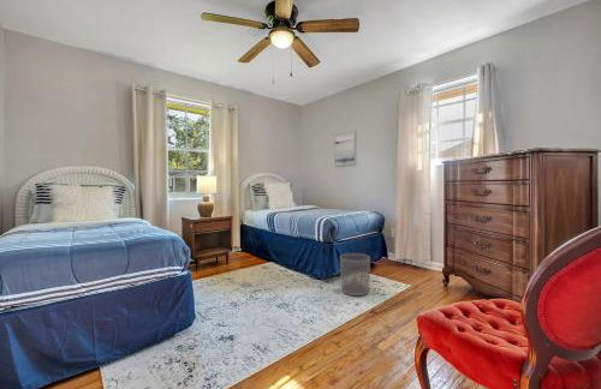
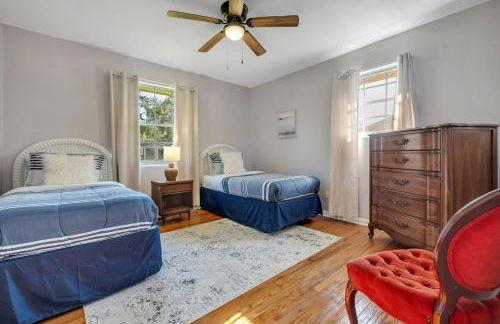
- waste bin [339,252,371,297]
